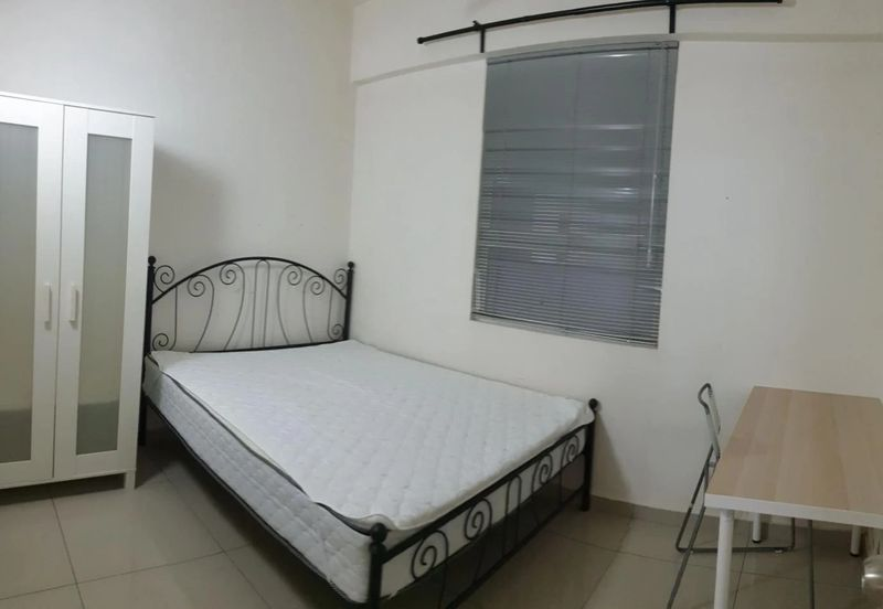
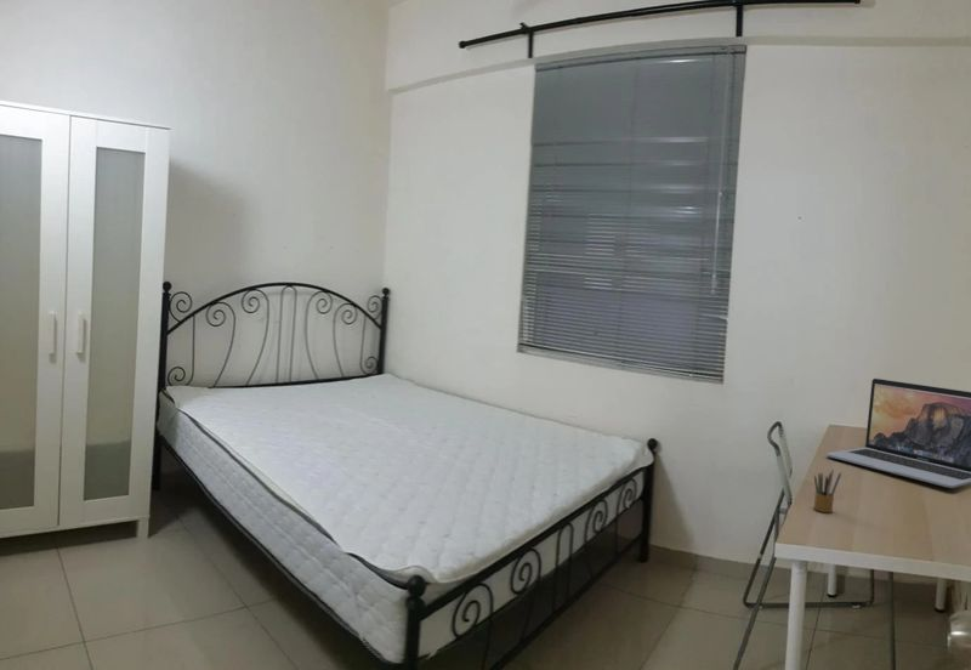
+ pencil box [813,467,842,513]
+ laptop [825,377,971,489]
